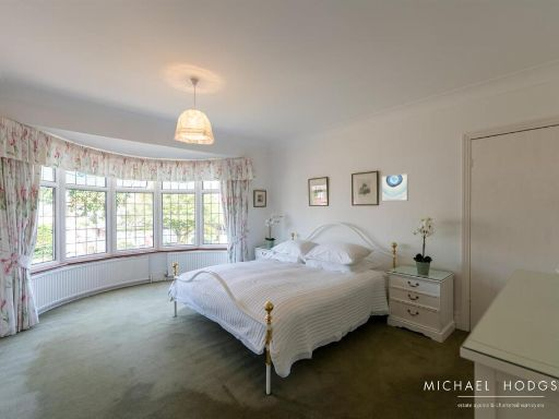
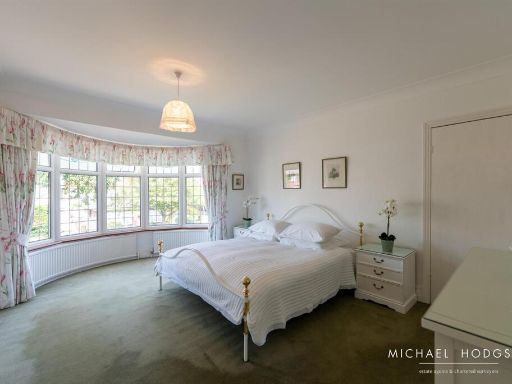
- wall art [380,172,409,202]
